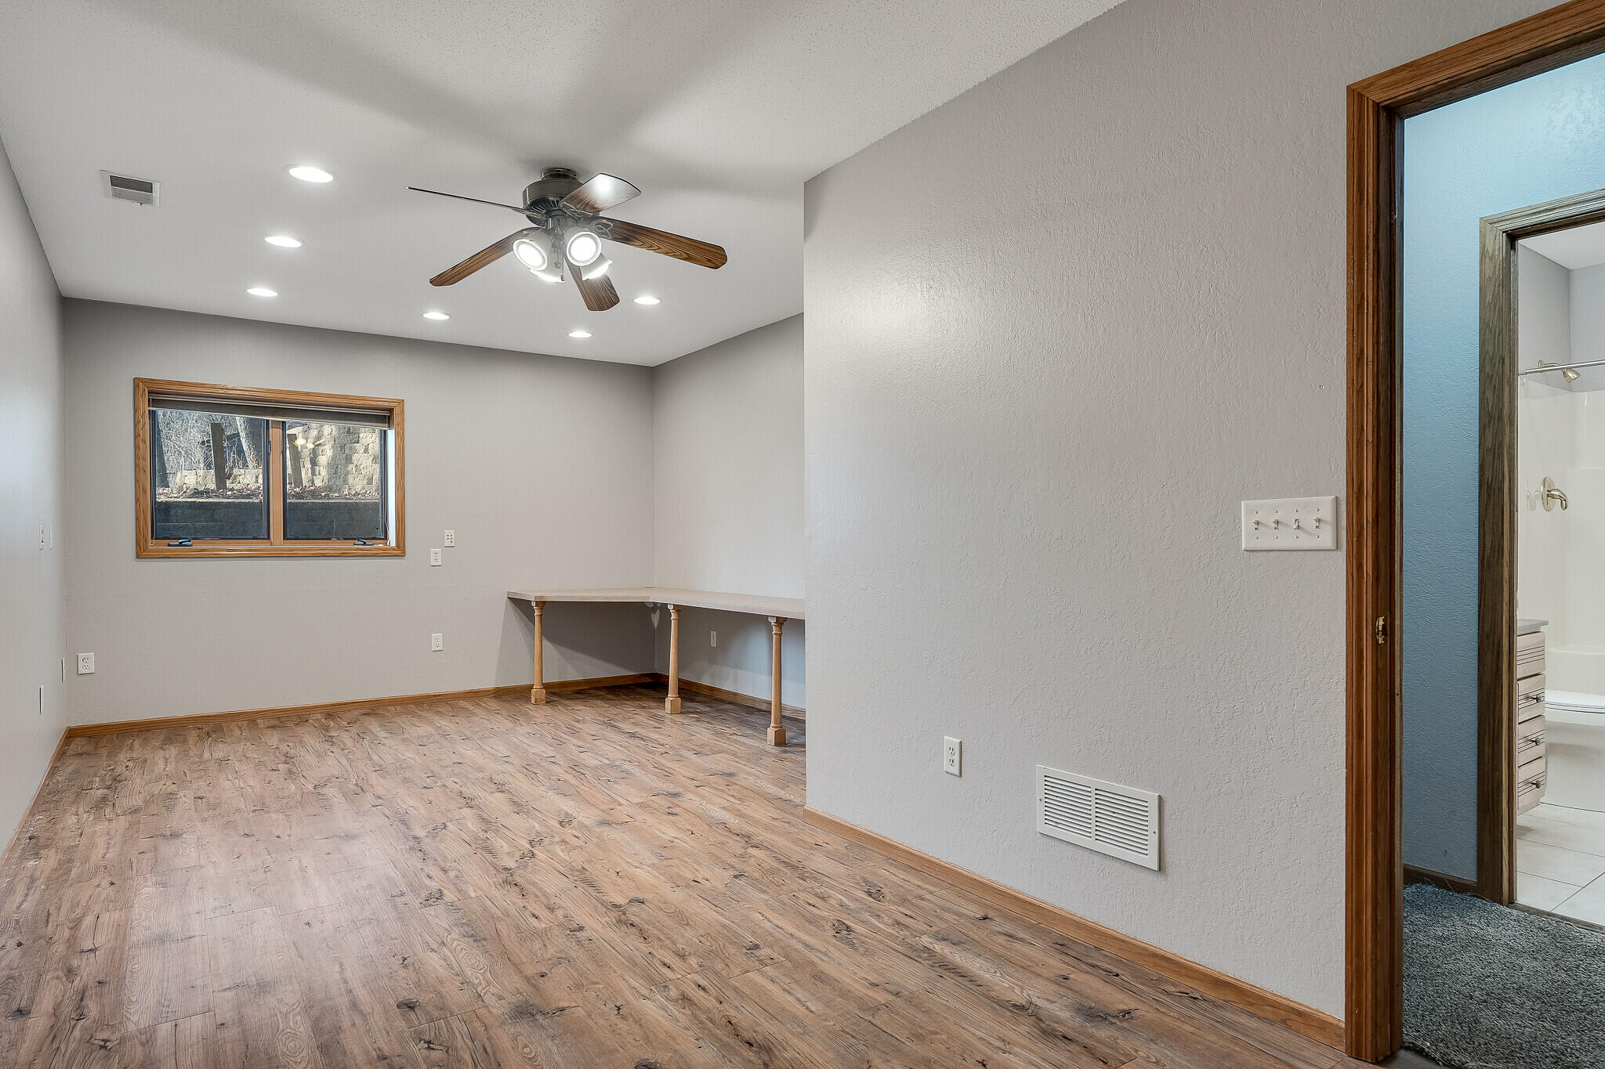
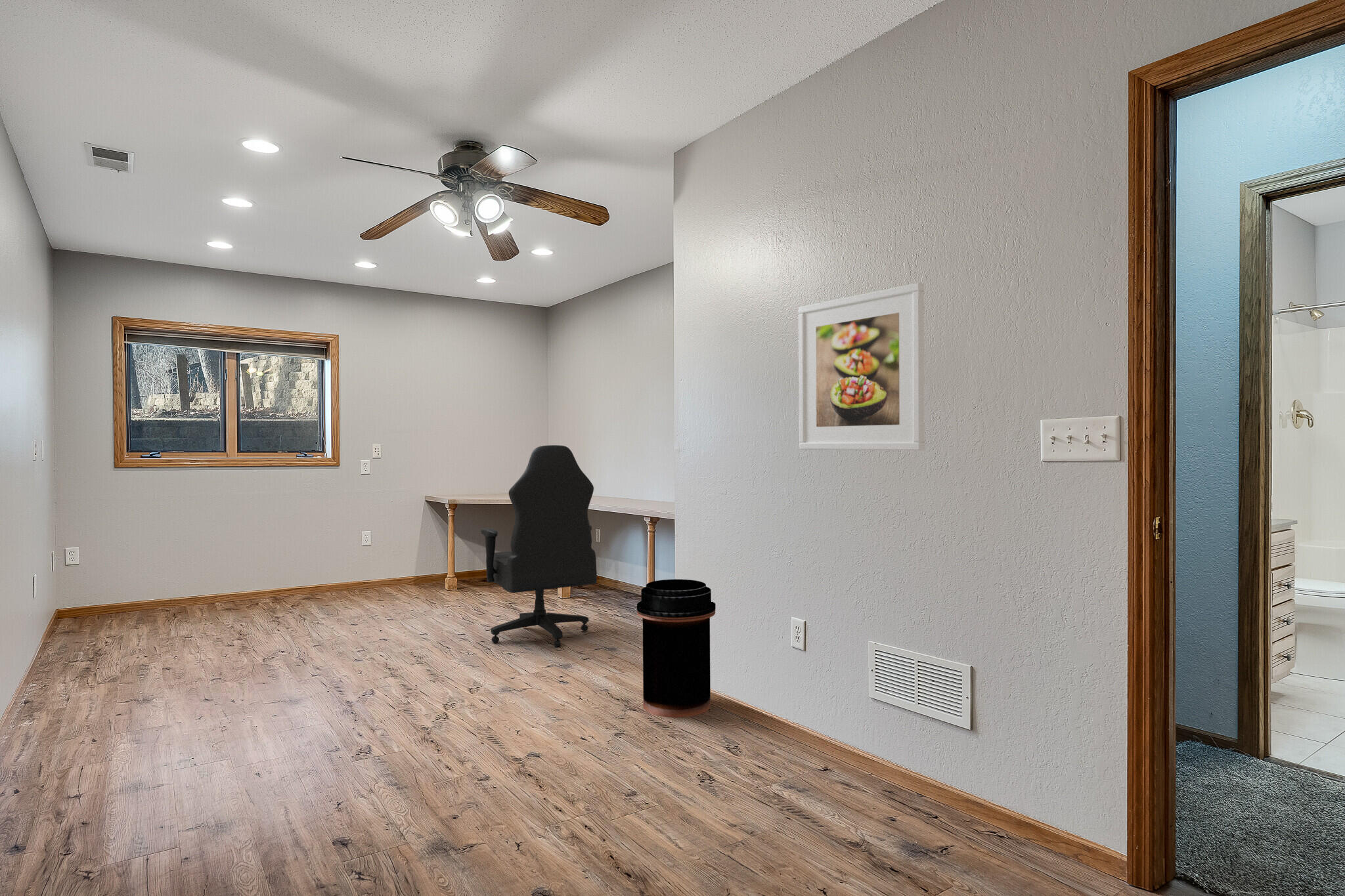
+ trash can [636,578,717,717]
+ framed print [798,282,925,451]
+ office chair [480,444,598,648]
